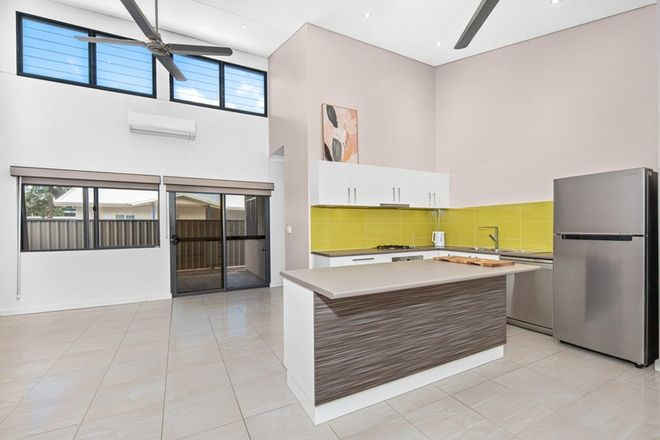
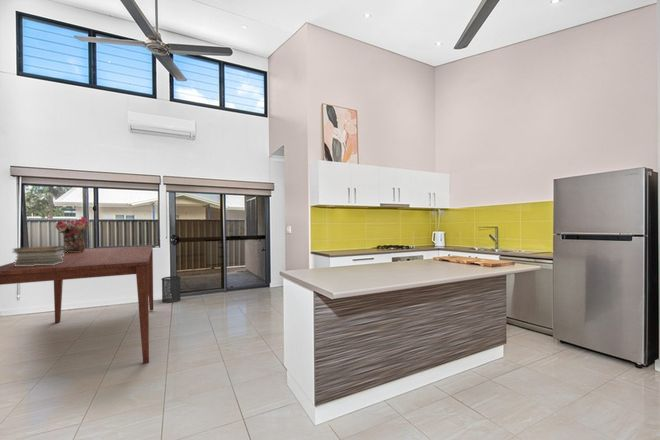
+ dining table [0,245,154,365]
+ trash can [160,275,182,304]
+ bouquet [54,215,90,253]
+ book stack [11,245,64,266]
